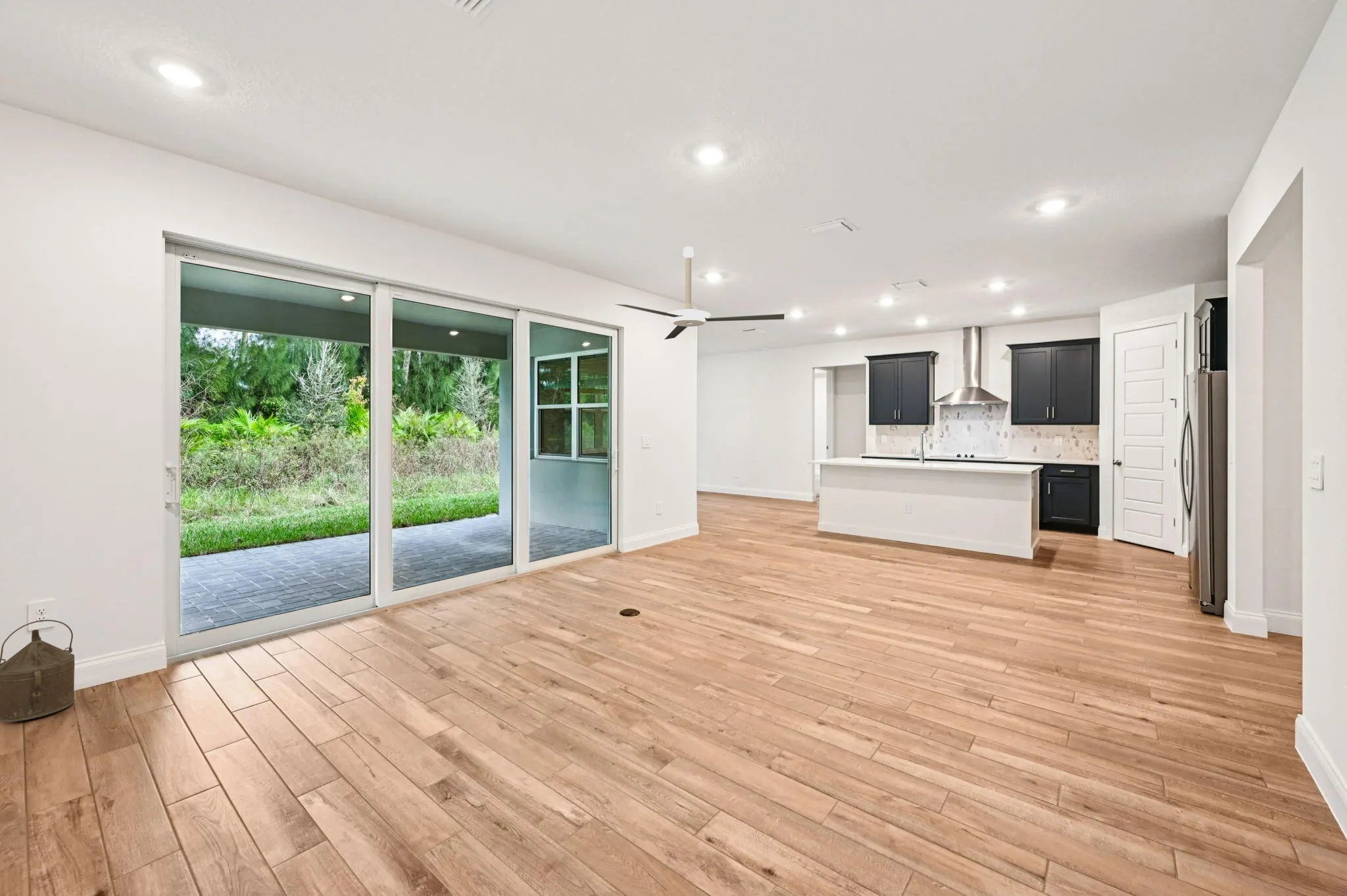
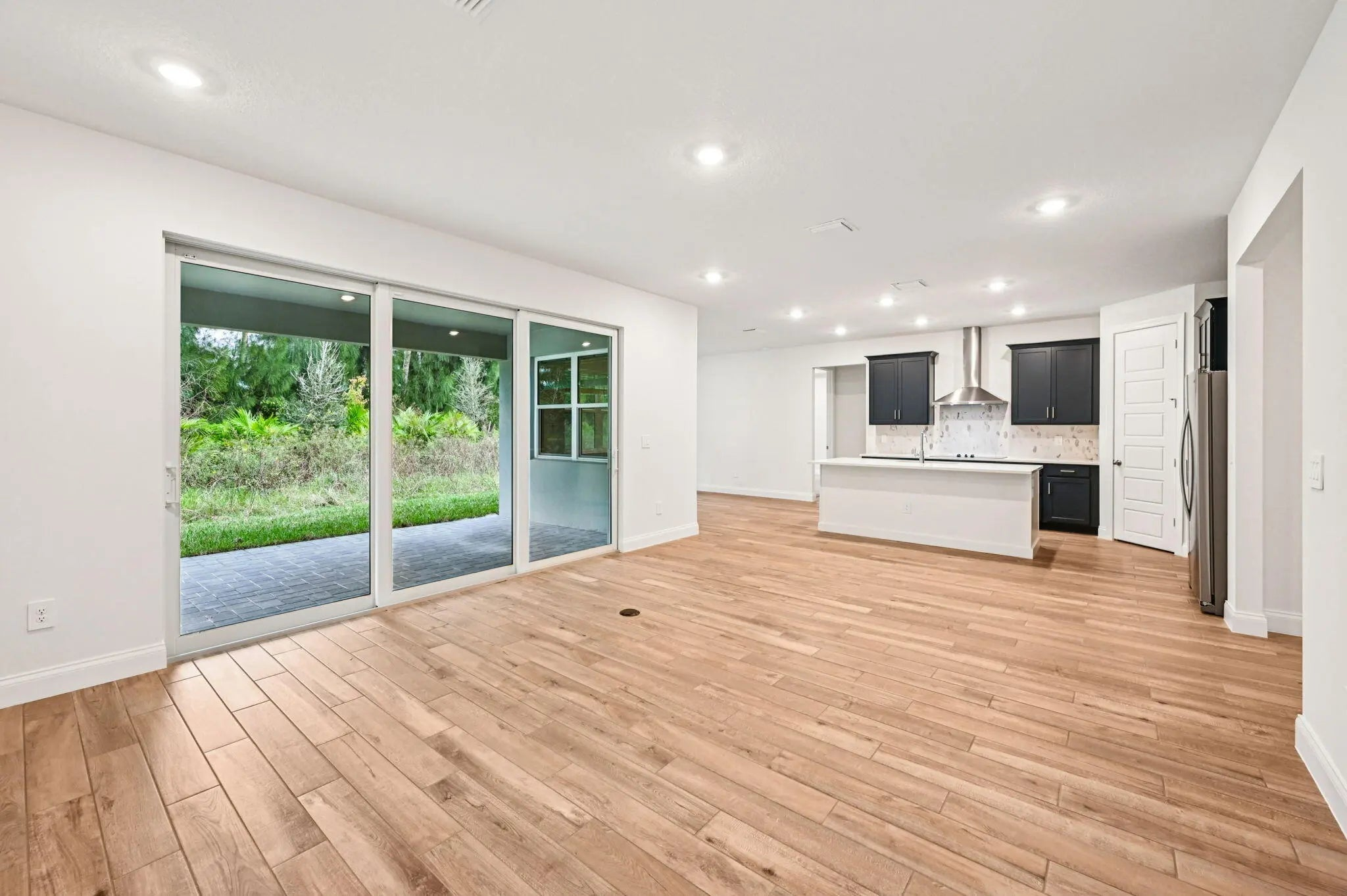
- watering can [0,619,75,722]
- ceiling fan [615,246,785,341]
